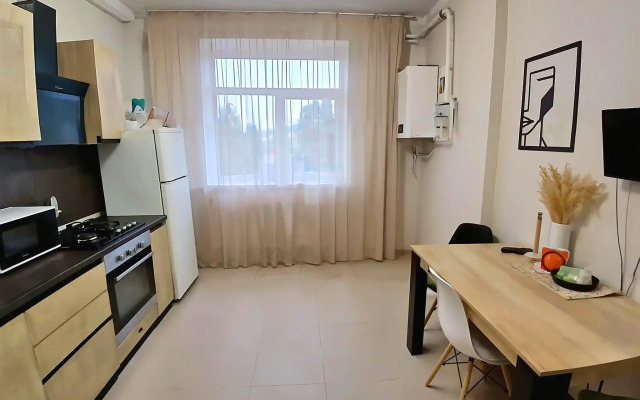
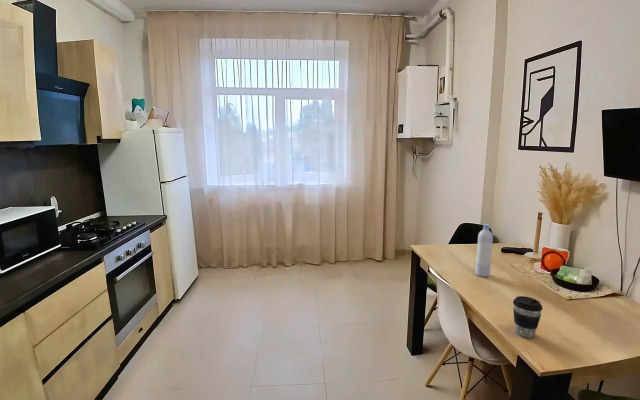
+ coffee cup [512,295,543,339]
+ bottle [475,223,494,278]
